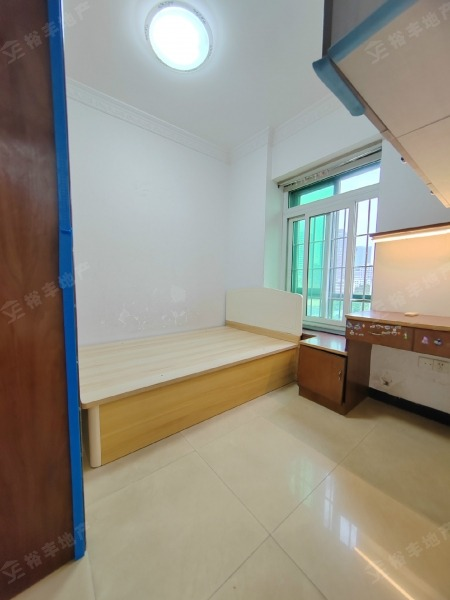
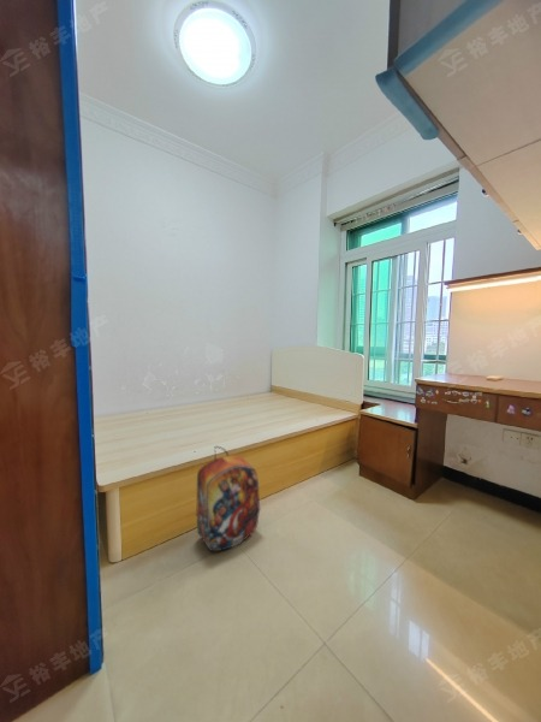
+ backpack [195,445,261,552]
